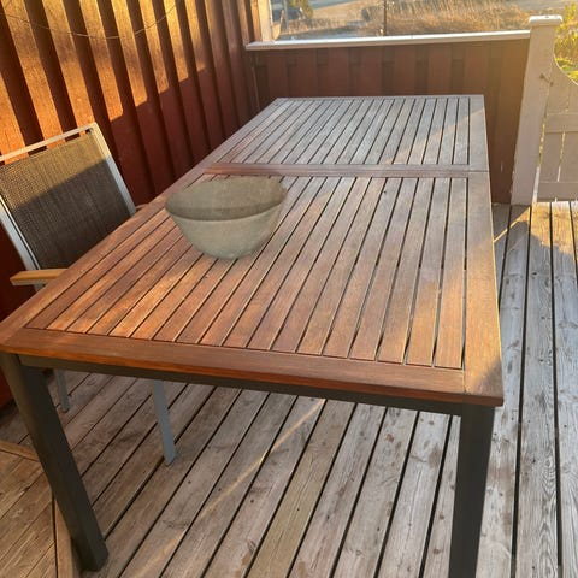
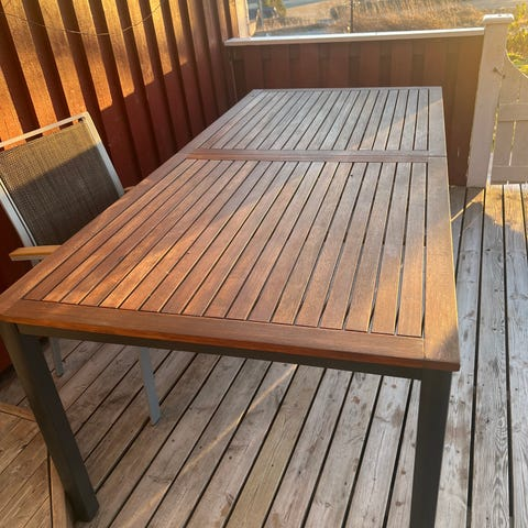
- bowl [164,175,289,260]
